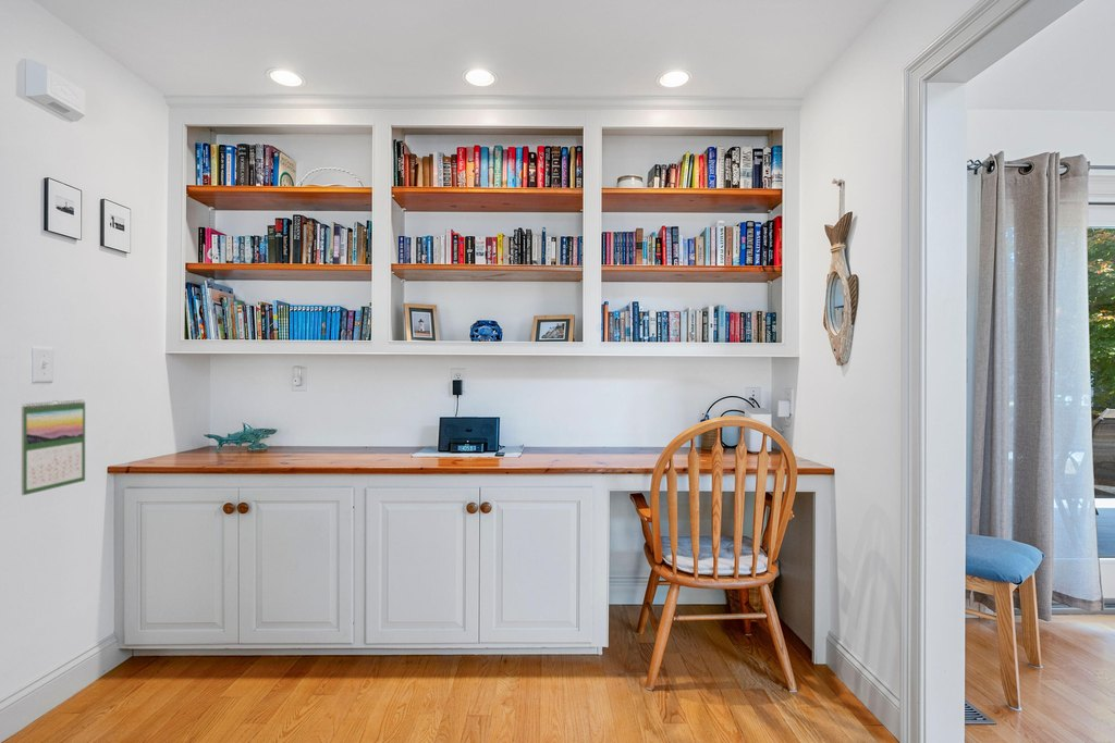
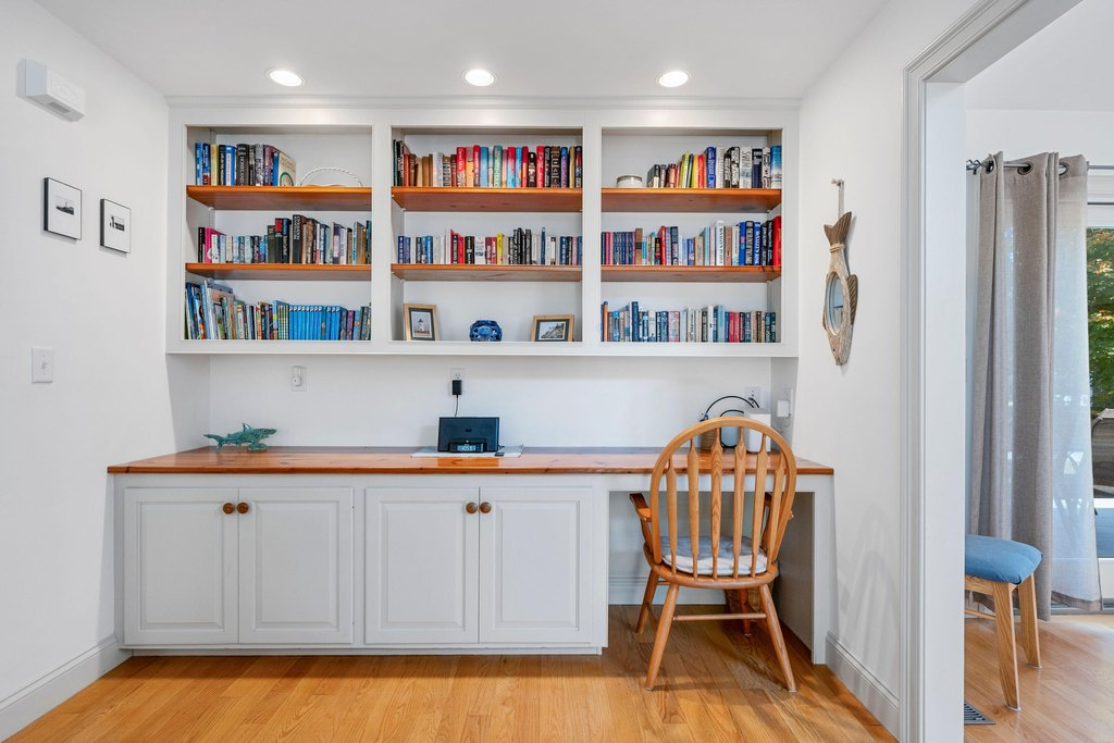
- calendar [21,399,86,496]
